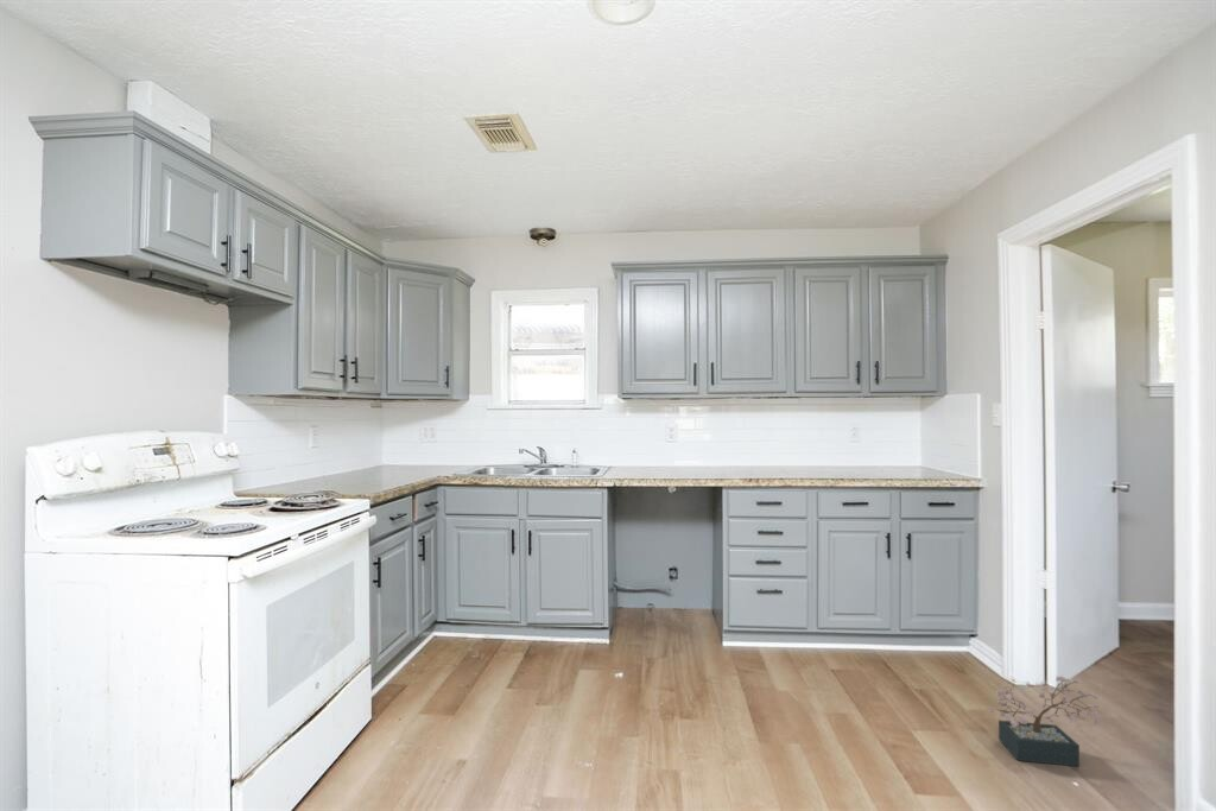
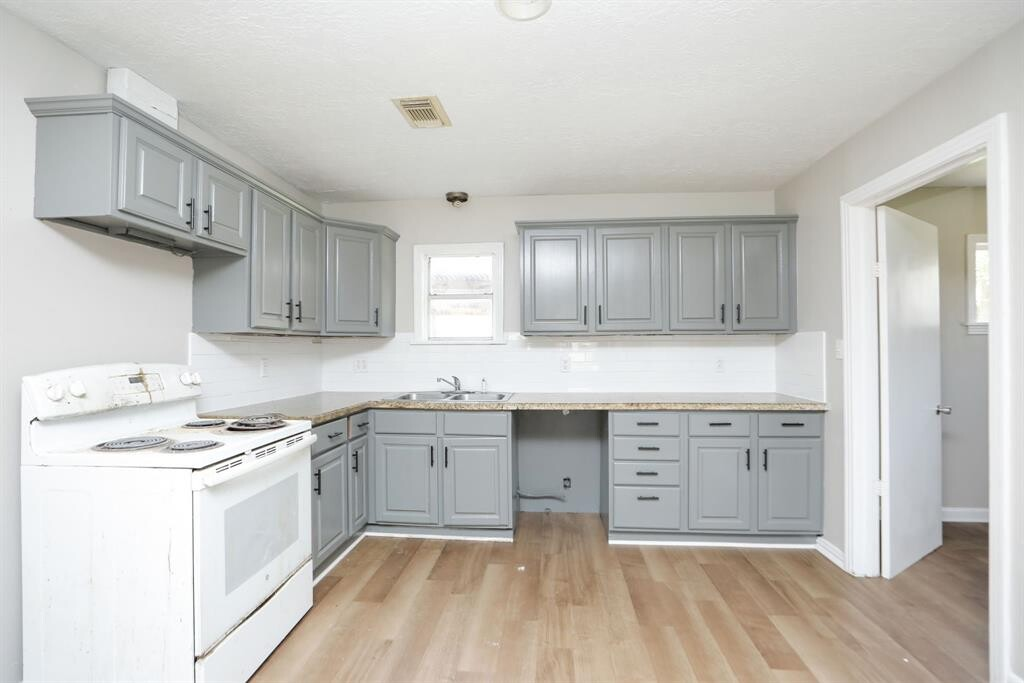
- decorative plant [987,674,1103,767]
